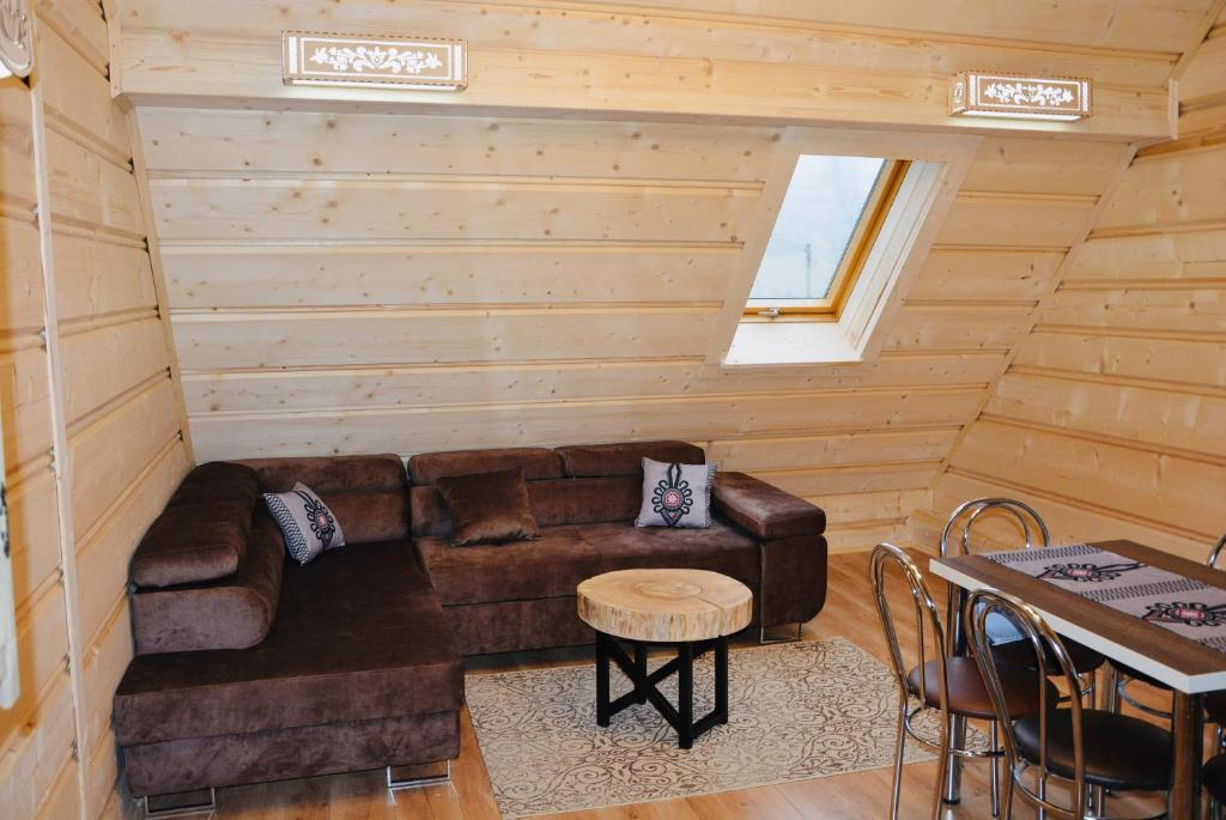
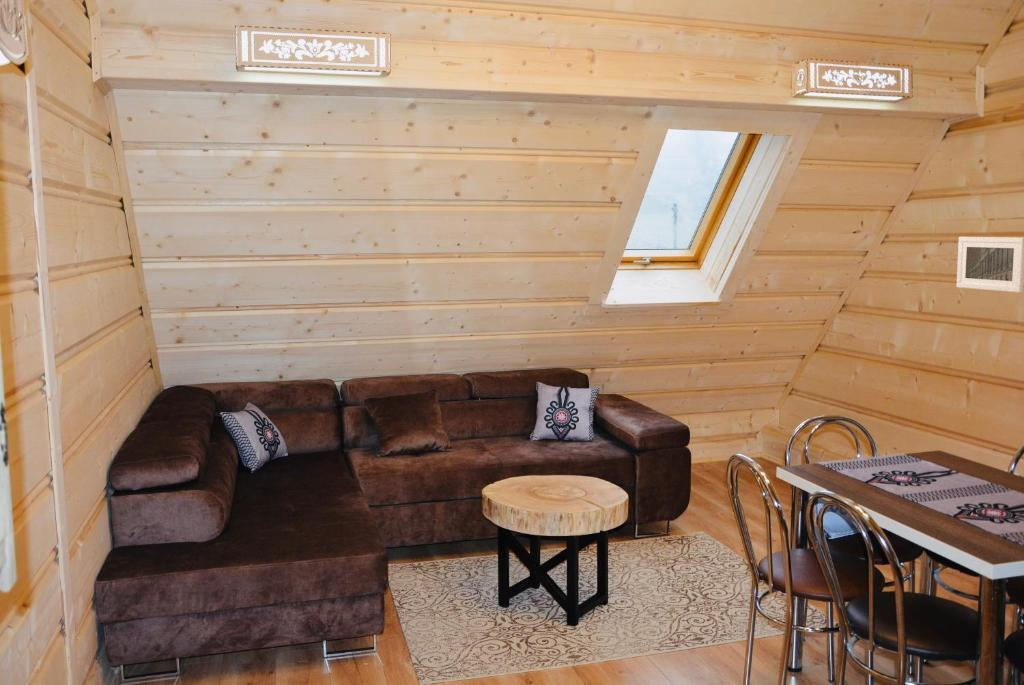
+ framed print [955,236,1024,293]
